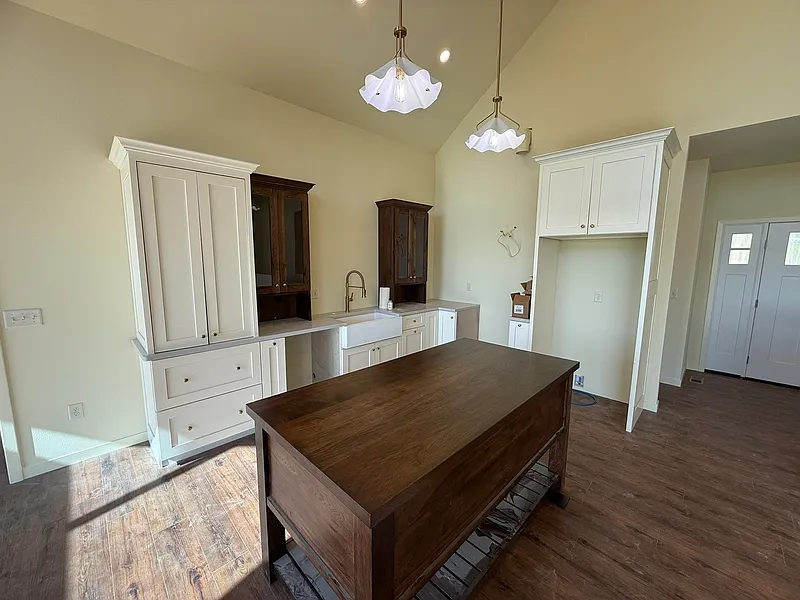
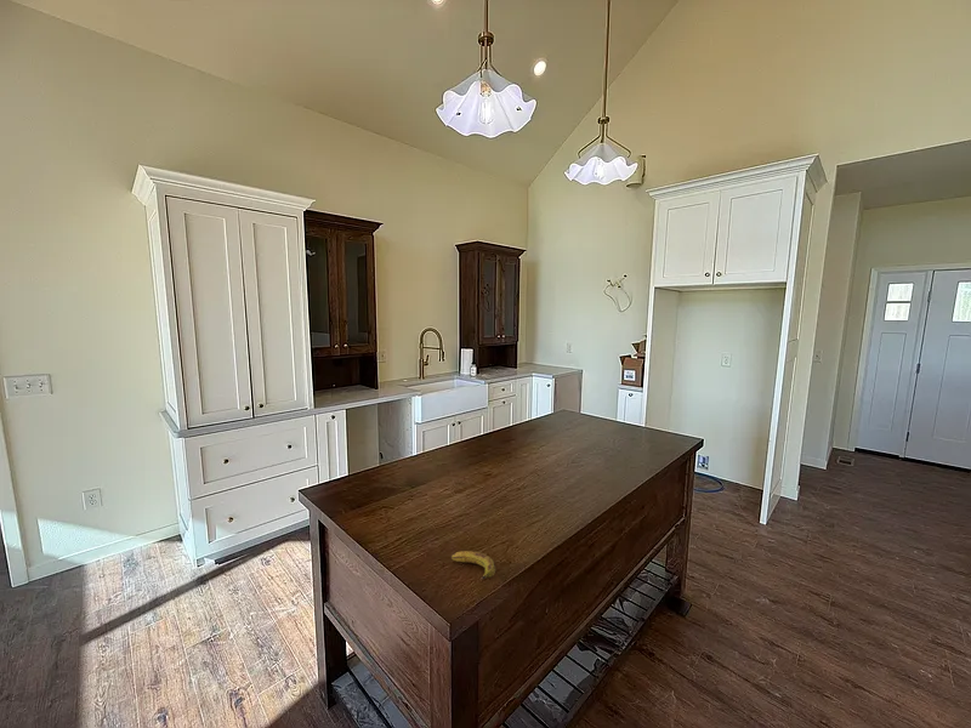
+ banana [450,550,496,581]
